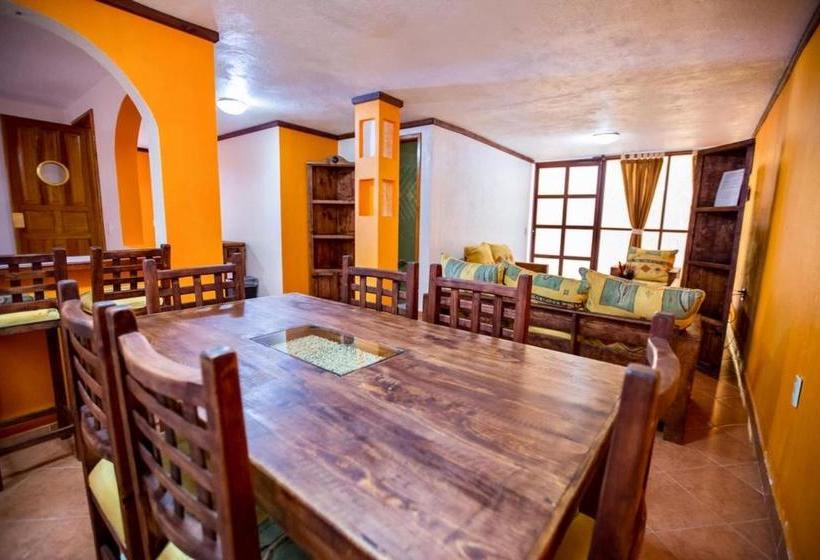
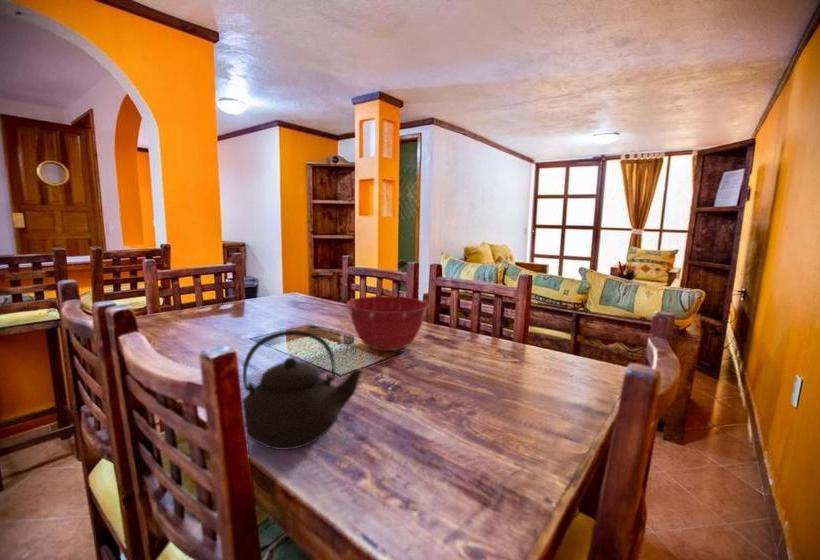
+ mixing bowl [346,295,430,352]
+ teapot [241,329,363,451]
